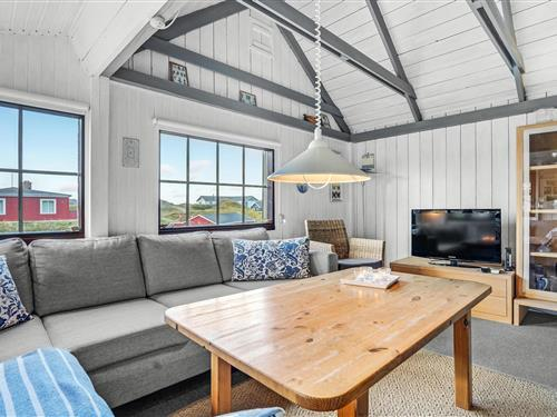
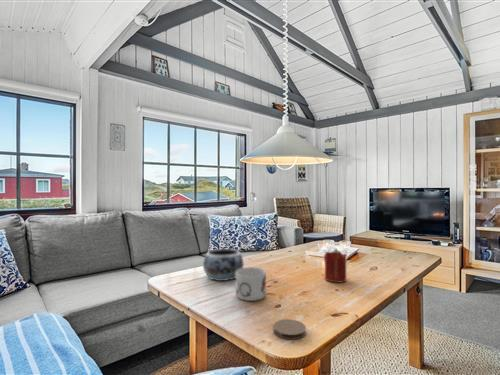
+ decorative bowl [202,248,245,282]
+ coaster [272,318,307,340]
+ mug [235,266,267,302]
+ candle [323,247,348,283]
